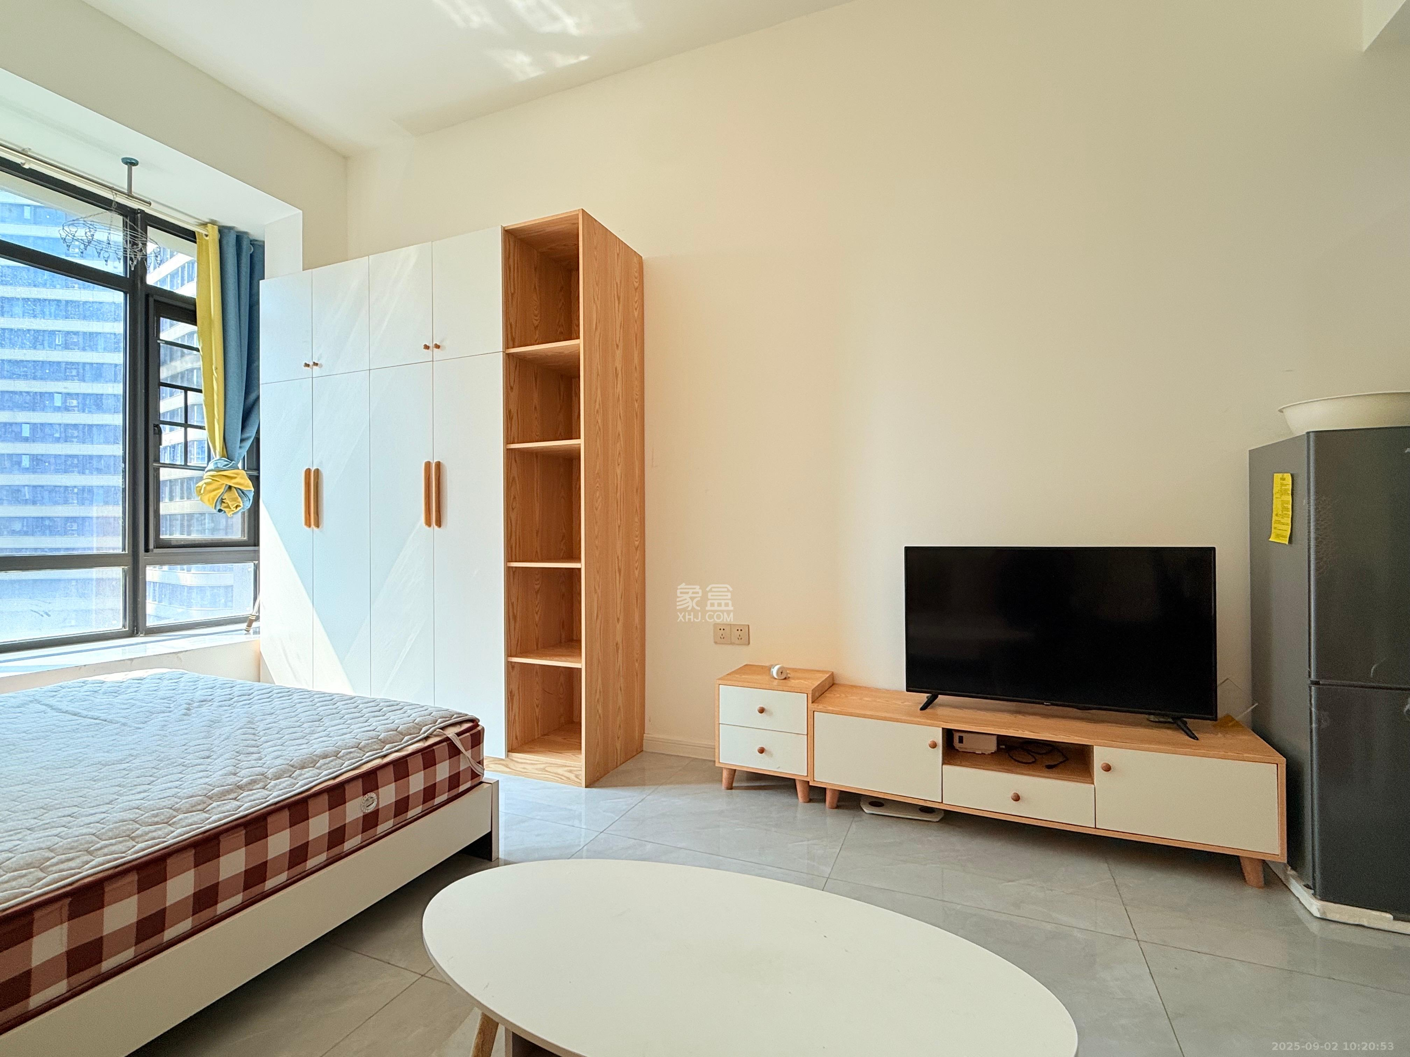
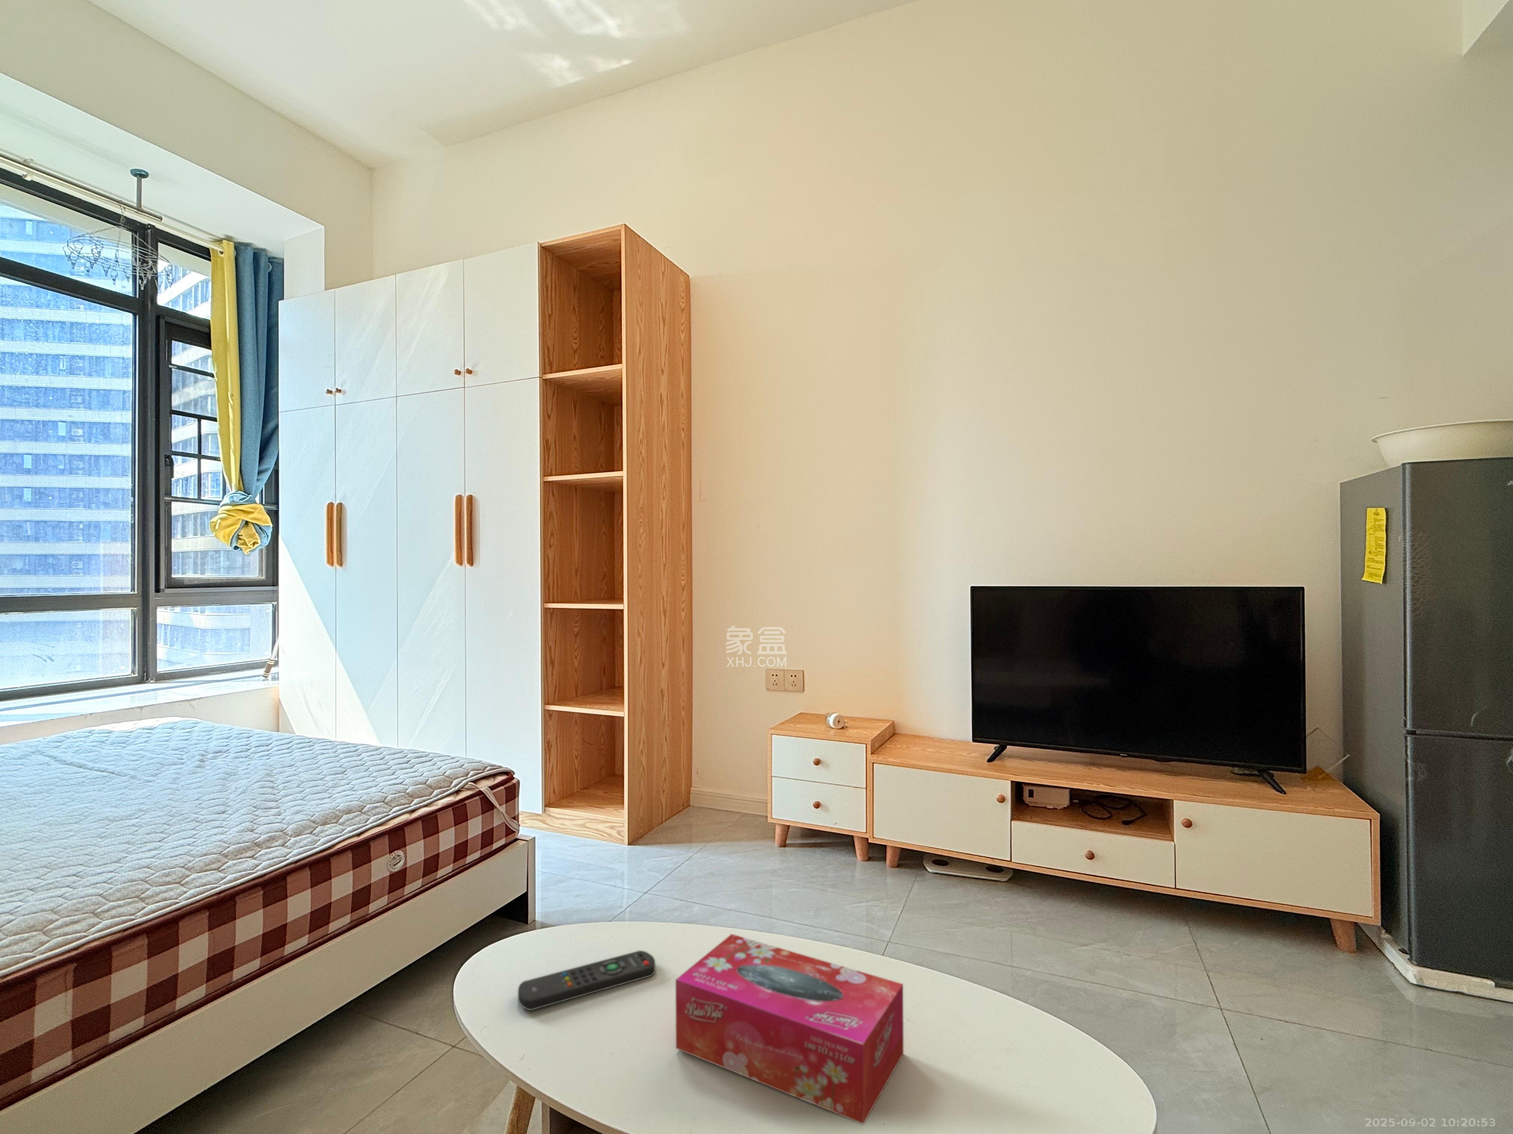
+ tissue box [675,934,904,1124]
+ remote control [517,949,655,1010]
